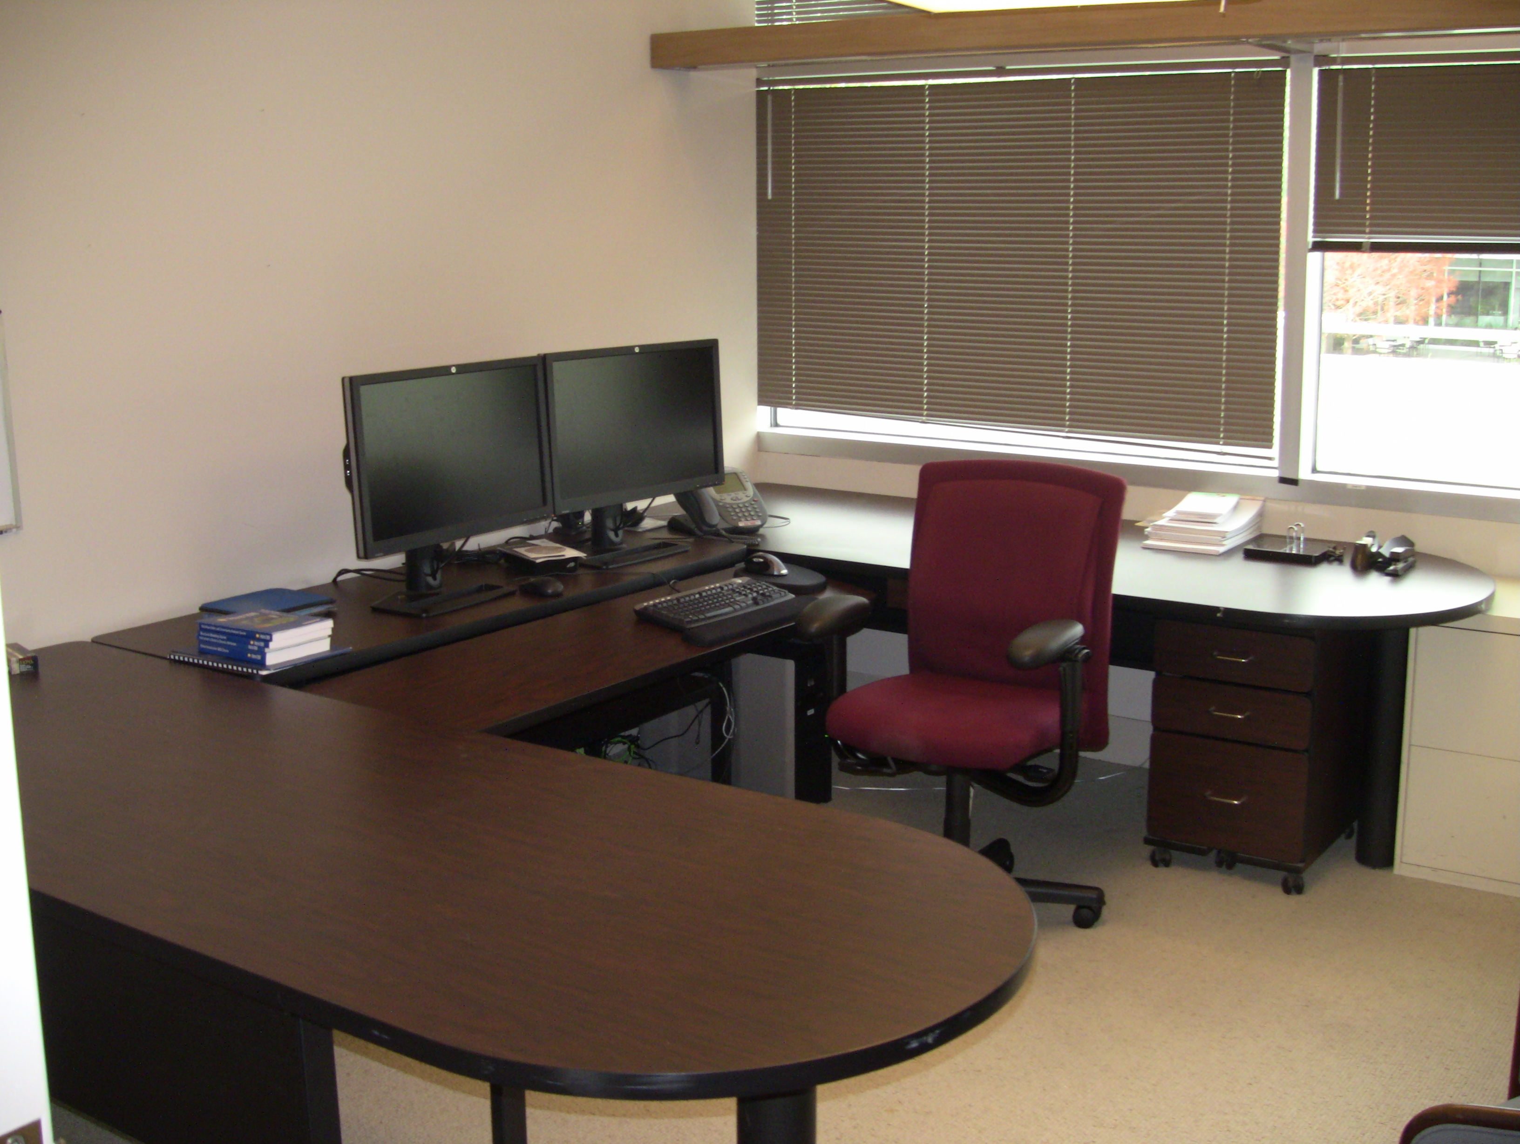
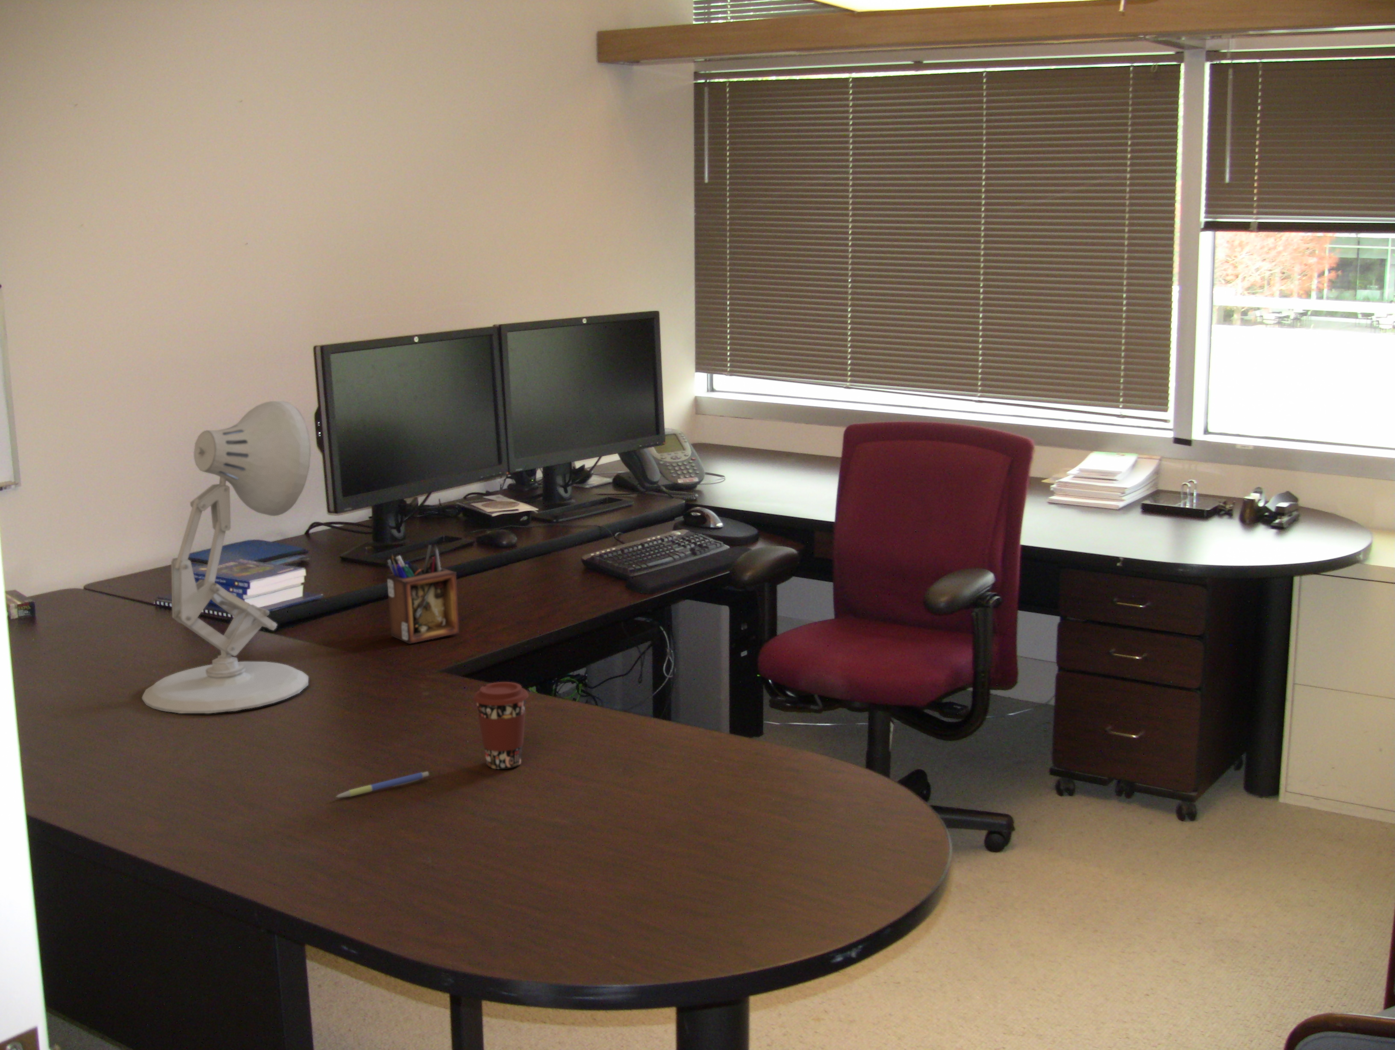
+ desk organizer [386,544,460,644]
+ desk lamp [141,400,311,714]
+ coffee cup [473,682,529,770]
+ pen [335,771,429,799]
